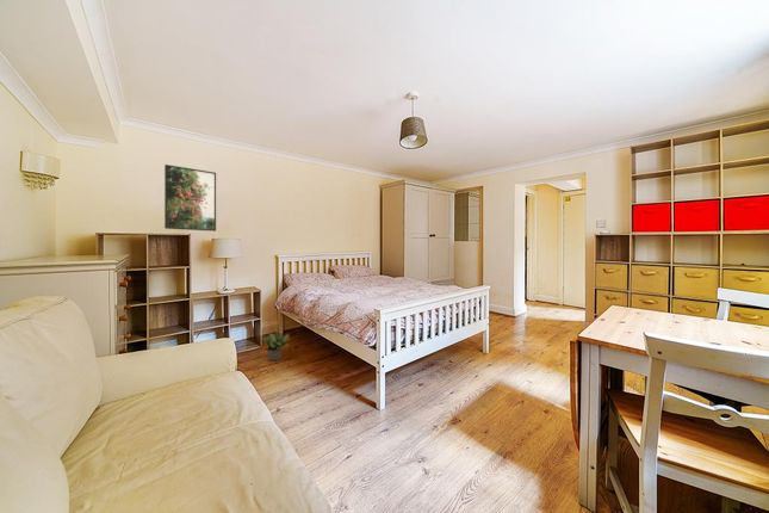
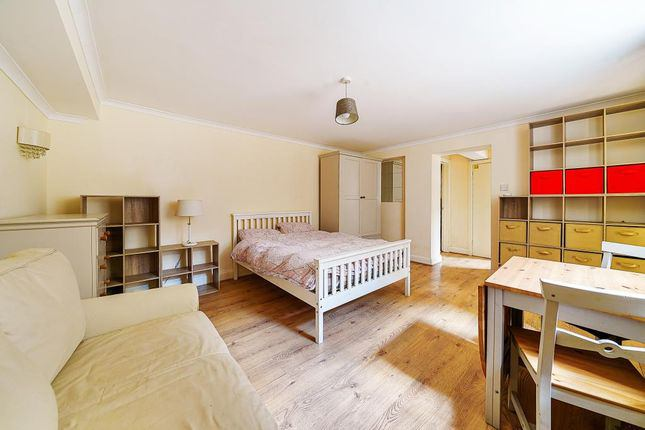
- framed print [163,163,217,233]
- potted plant [261,330,292,363]
